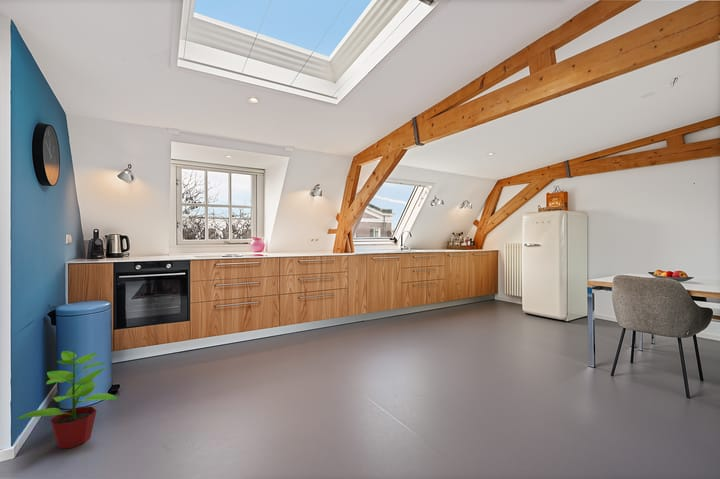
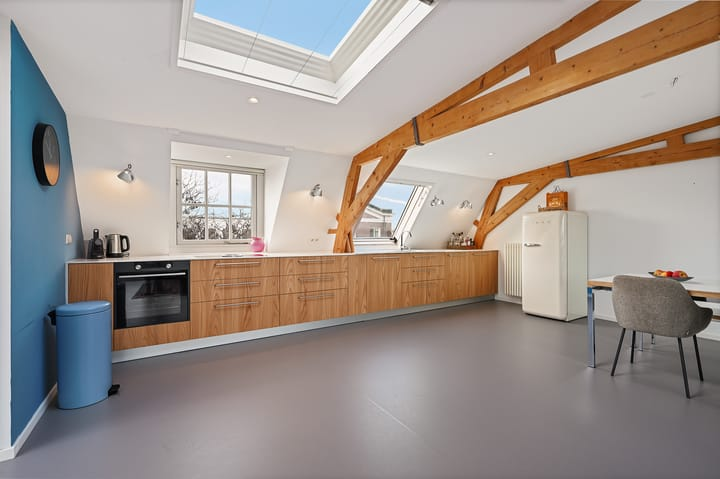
- potted plant [15,348,118,450]
